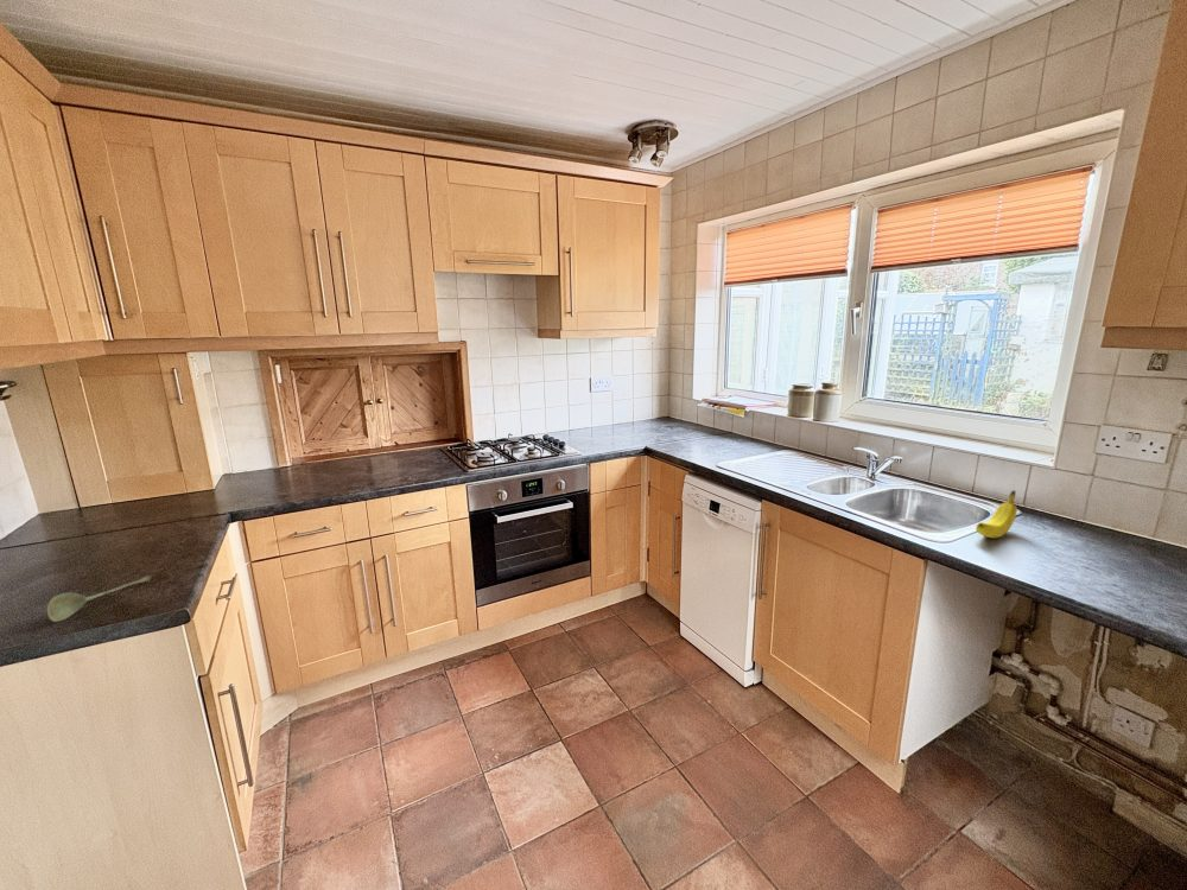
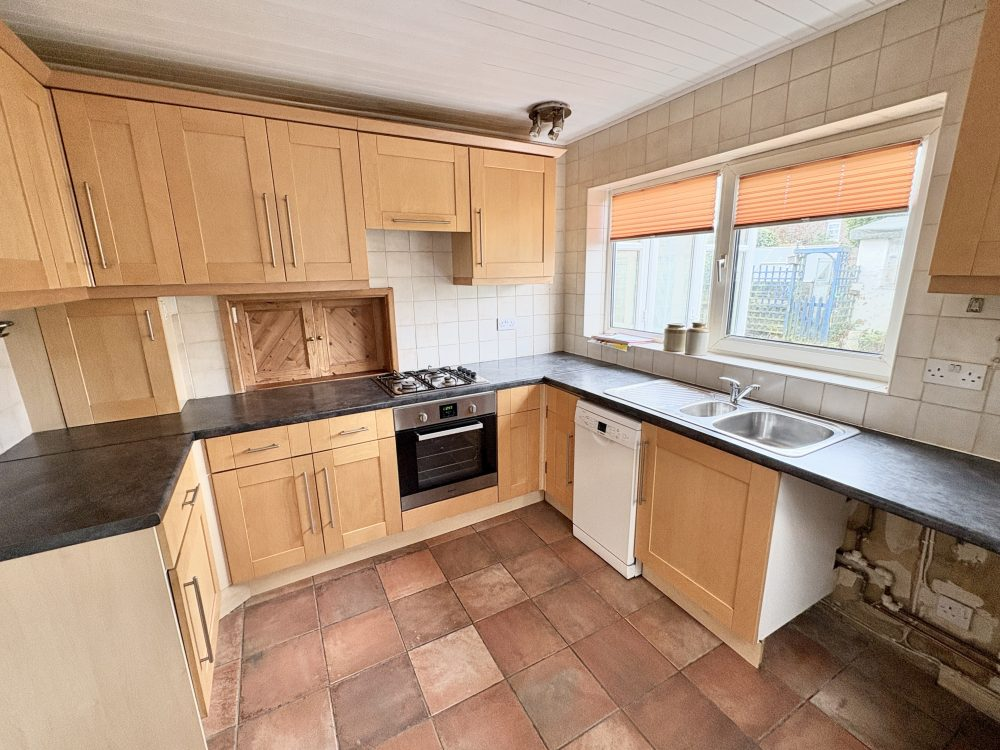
- fruit [975,489,1018,539]
- soupspoon [46,574,152,623]
